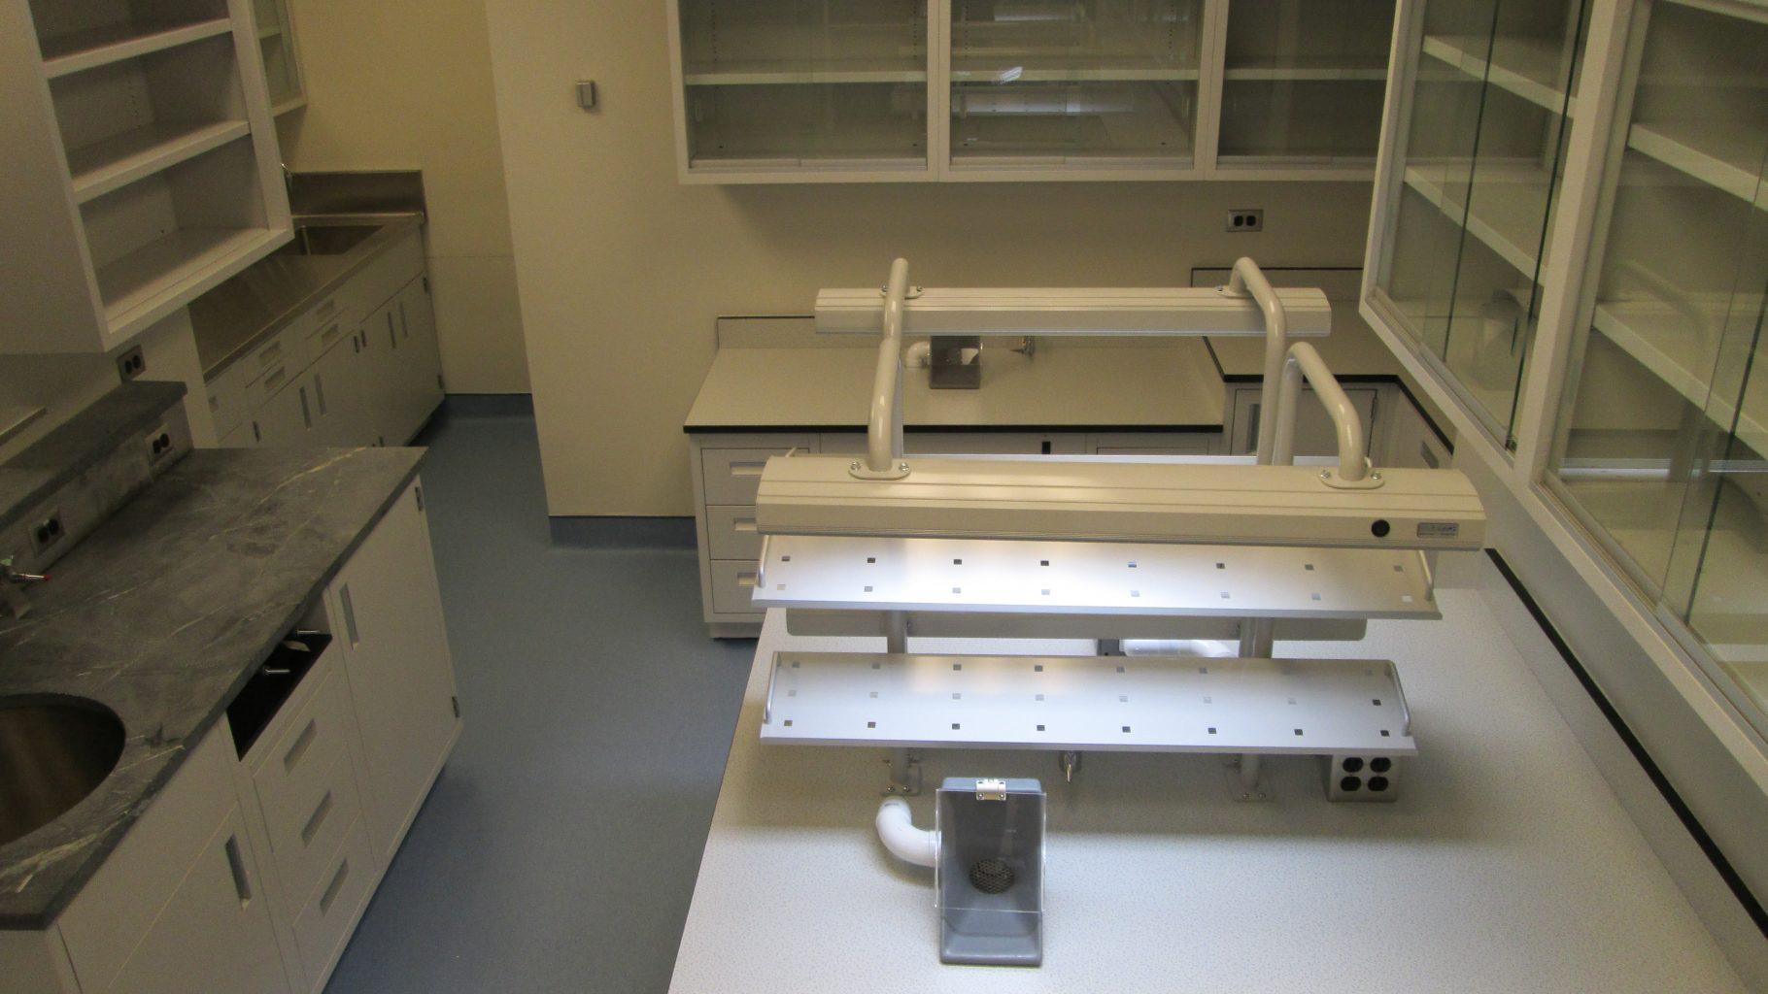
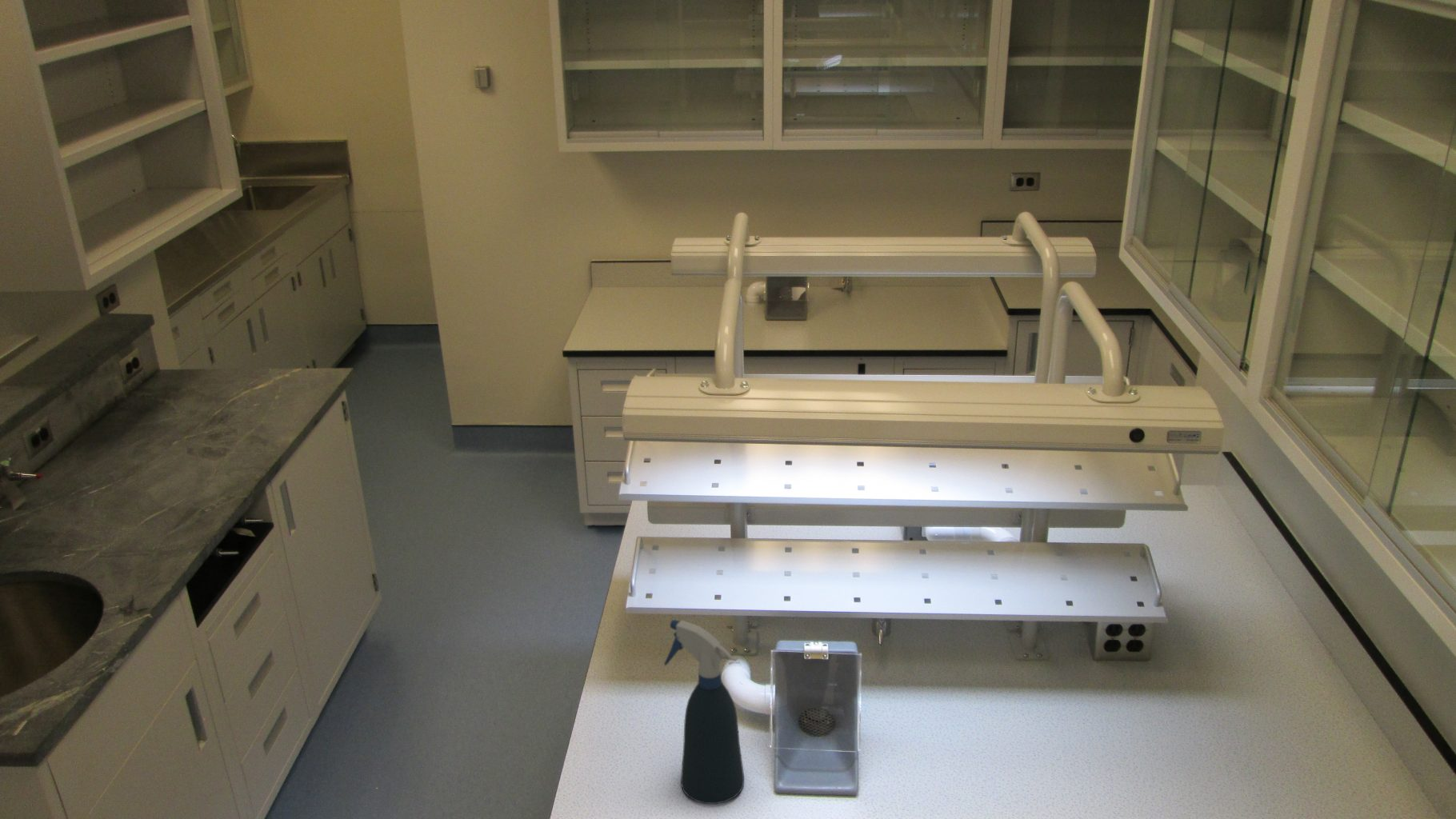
+ spray bottle [663,619,745,805]
